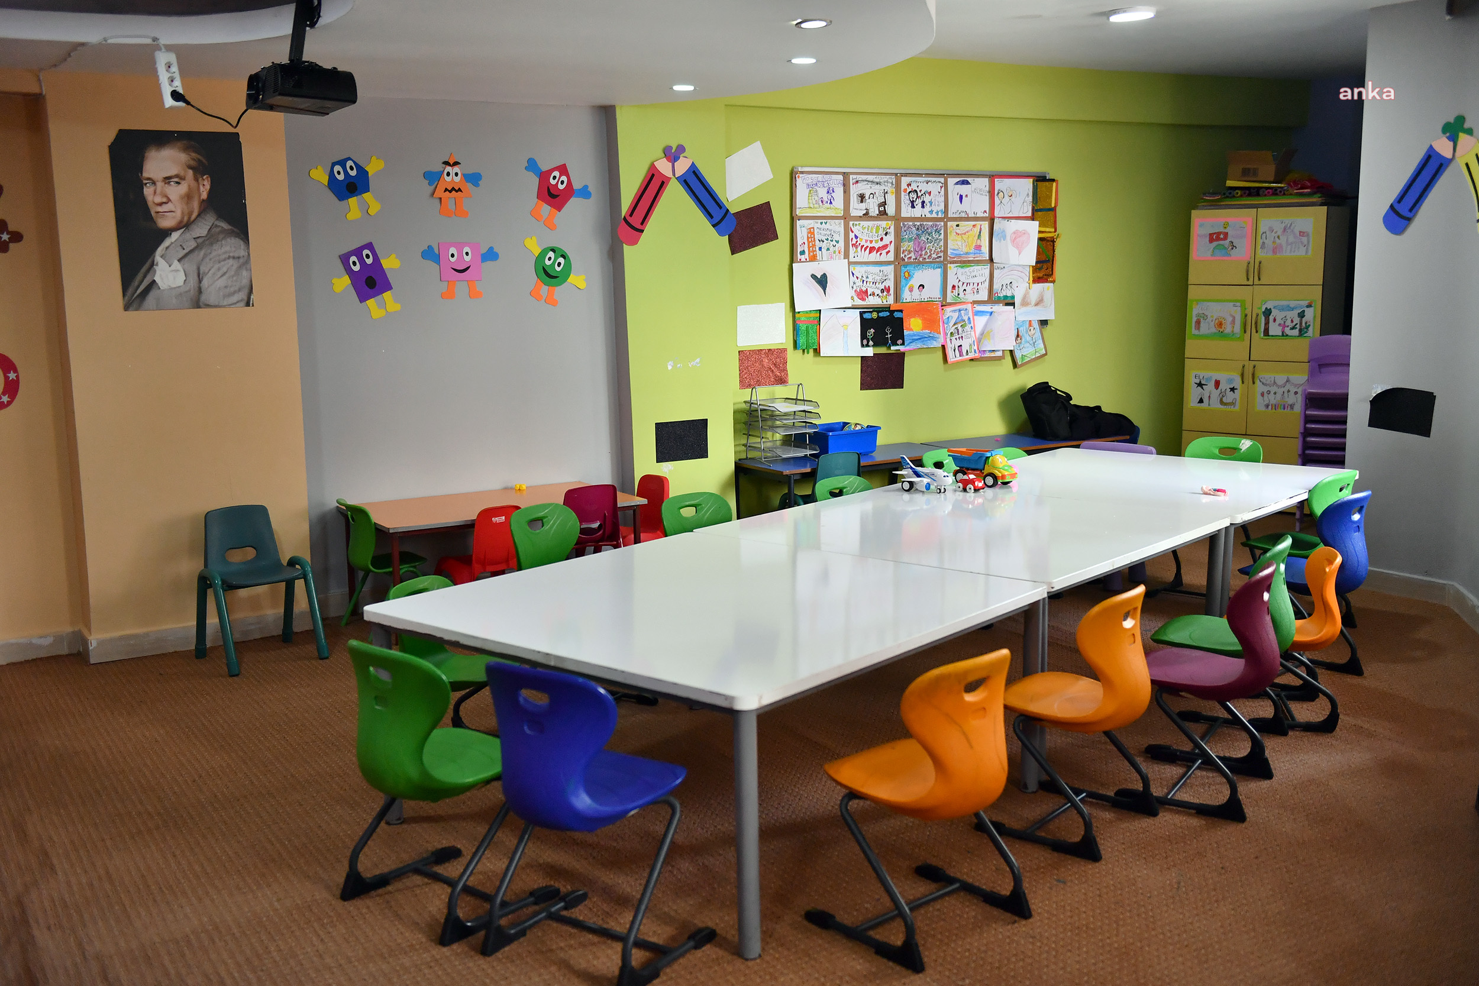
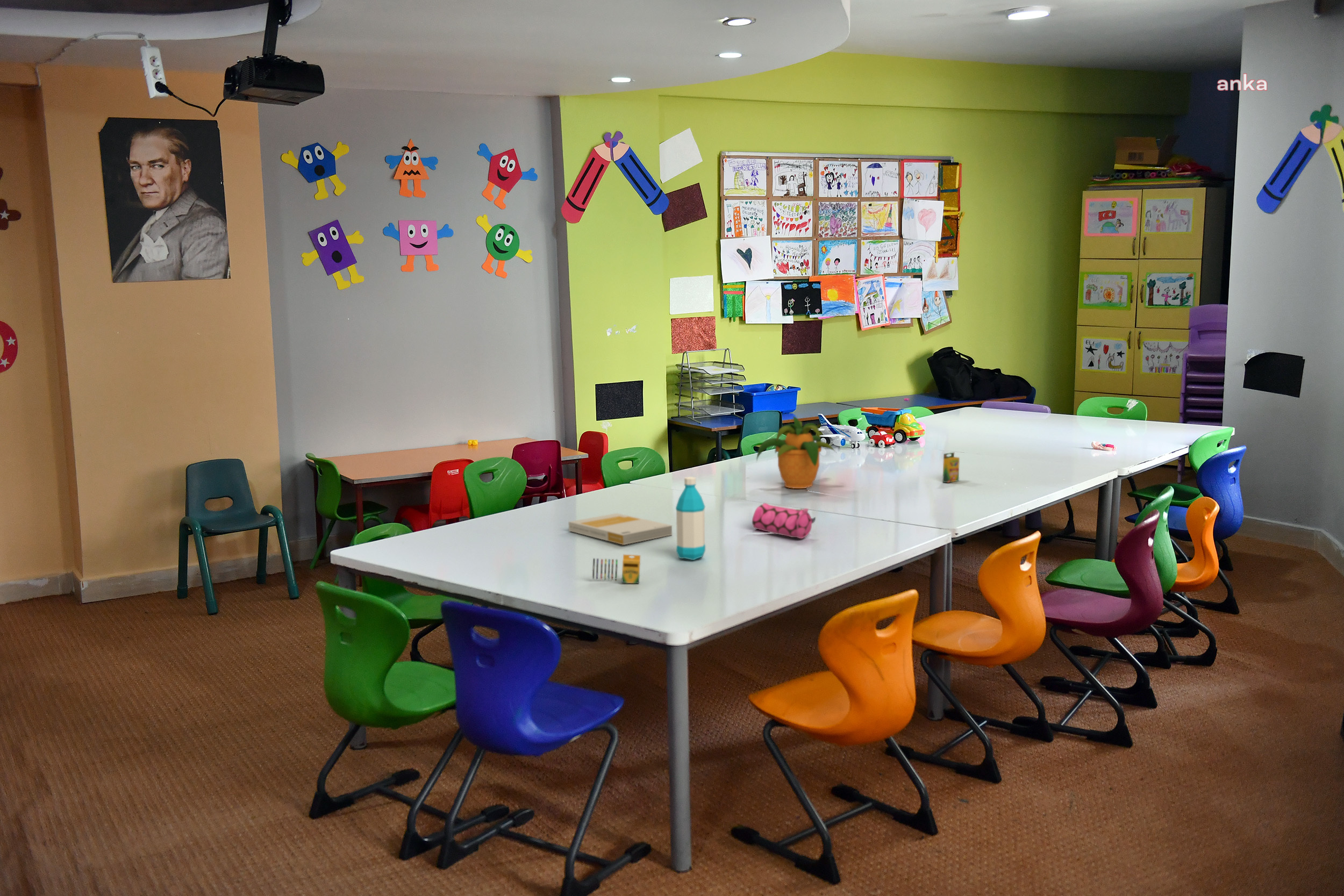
+ potted plant [756,415,838,489]
+ book [568,513,673,546]
+ water bottle [675,476,706,561]
+ crayon [592,554,641,584]
+ crayon box [942,452,960,483]
+ pencil case [752,503,816,539]
